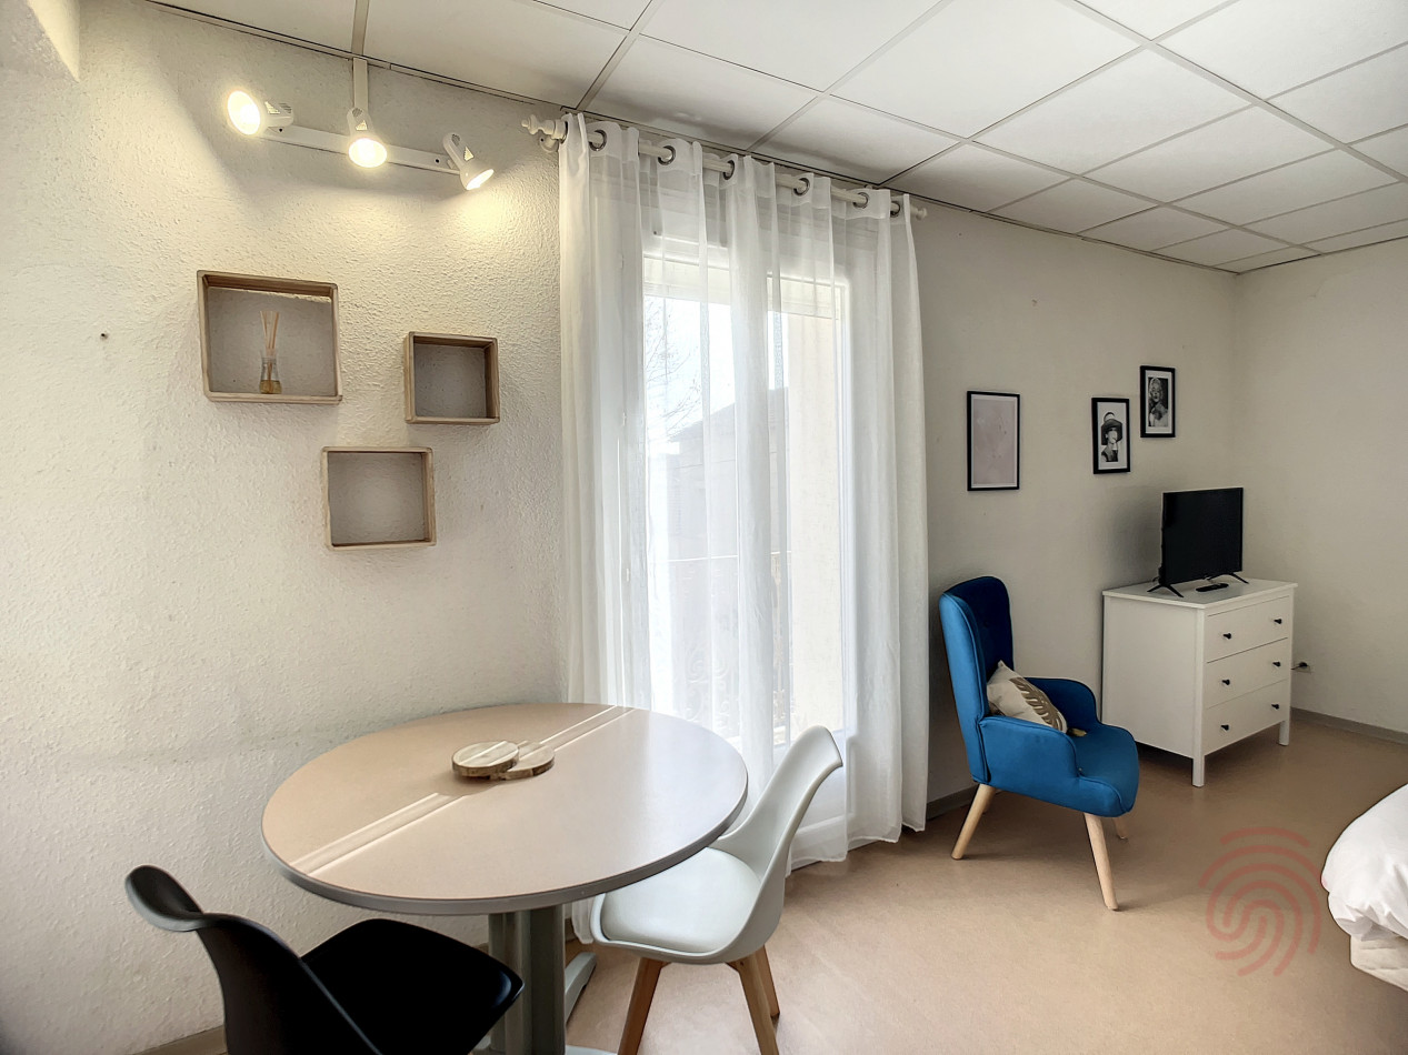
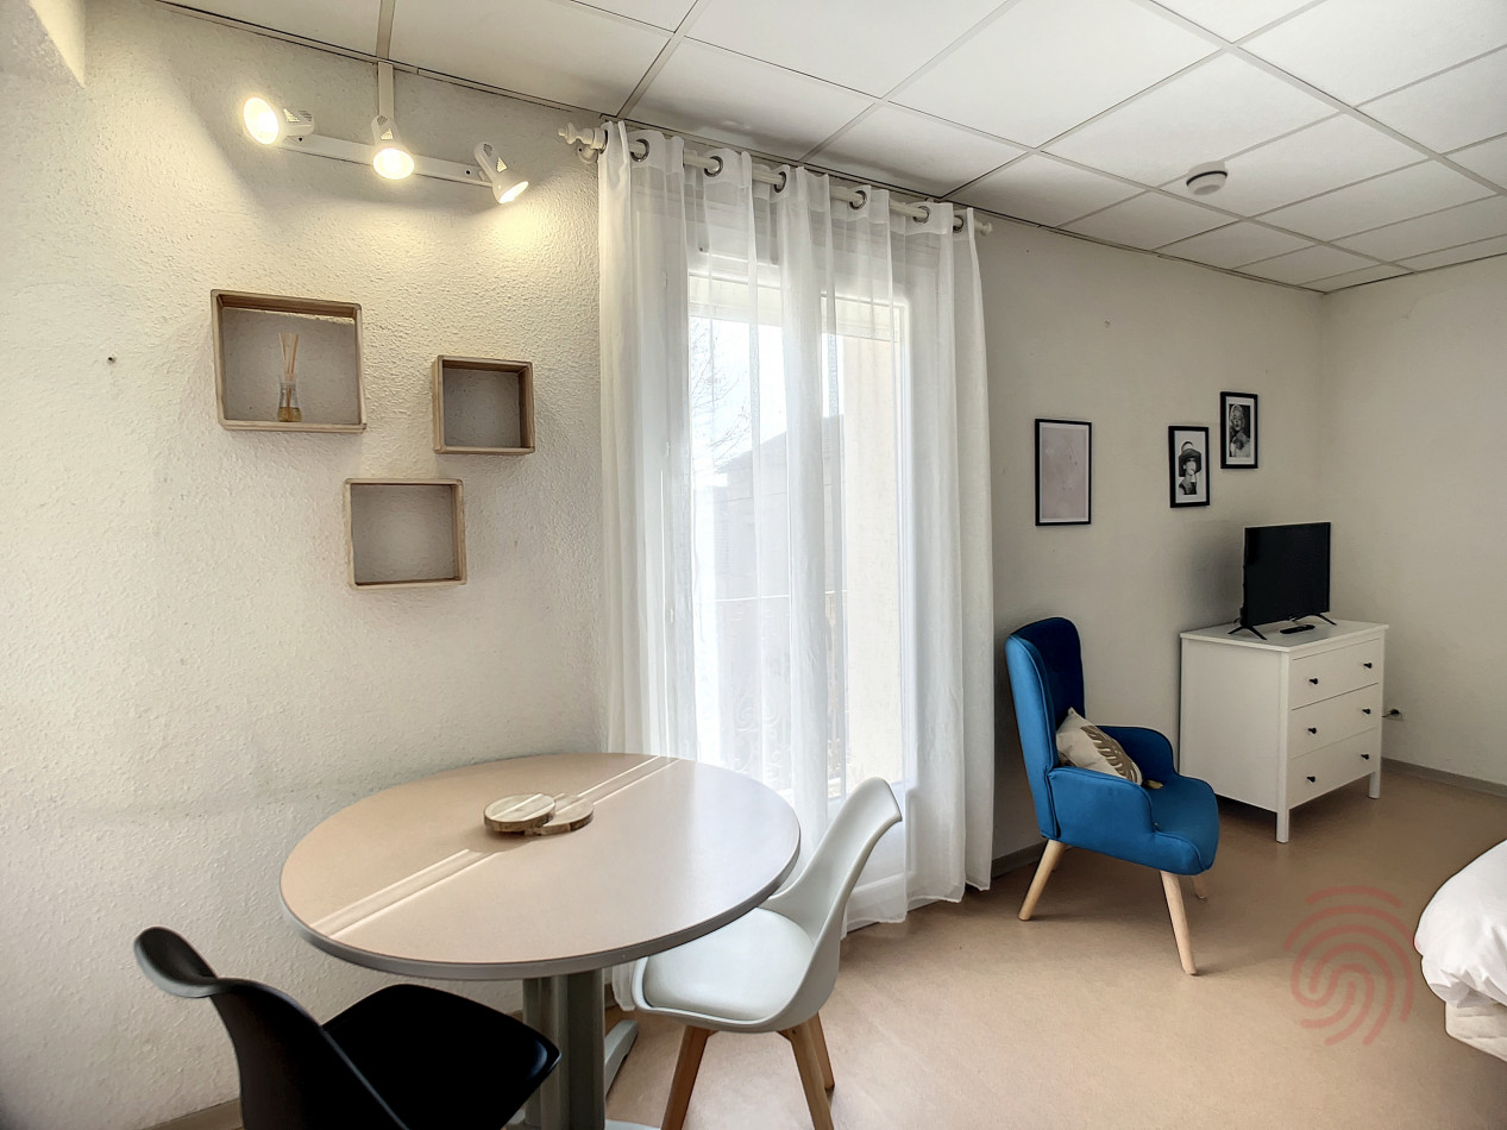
+ smoke detector [1185,159,1230,197]
